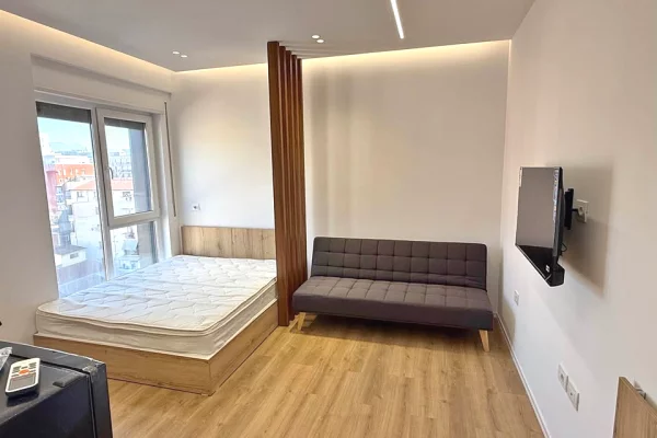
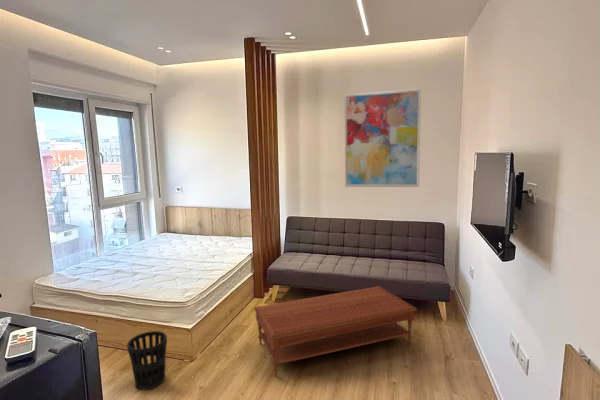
+ coffee table [253,285,418,378]
+ wall art [344,88,422,188]
+ wastebasket [126,330,168,391]
